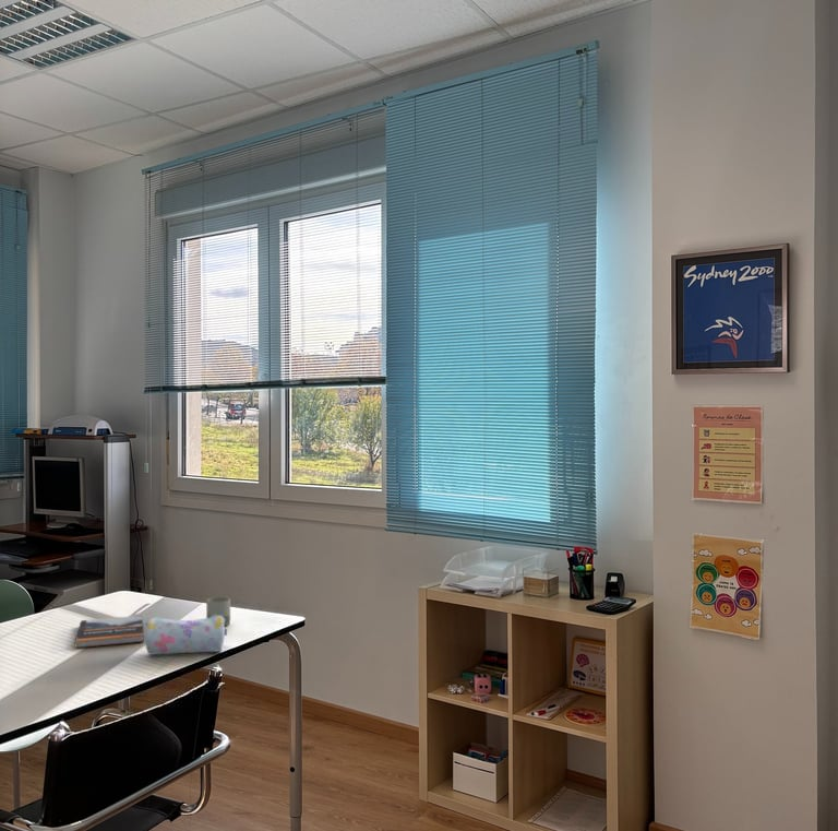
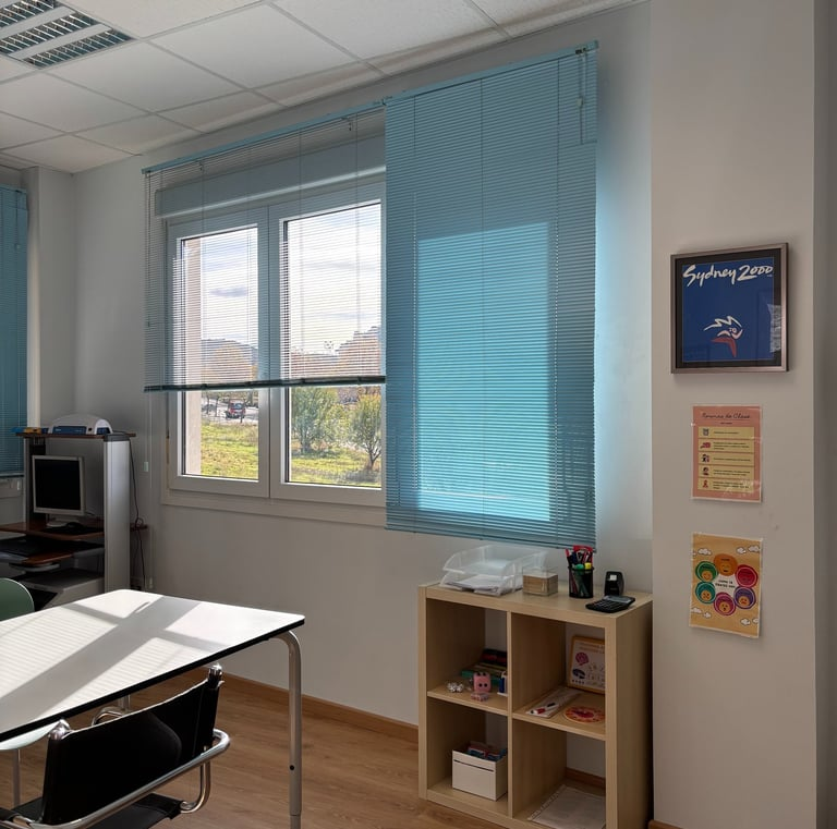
- cup [205,596,231,627]
- pencil case [144,615,228,655]
- book [74,615,145,649]
